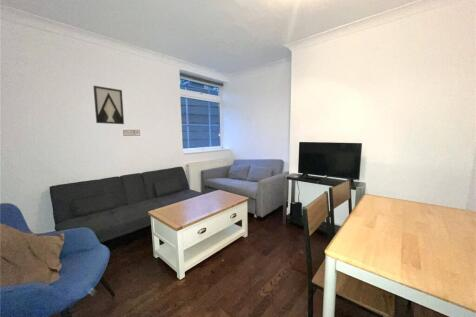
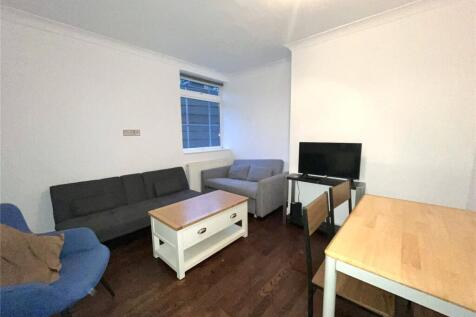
- wall art [92,85,125,125]
